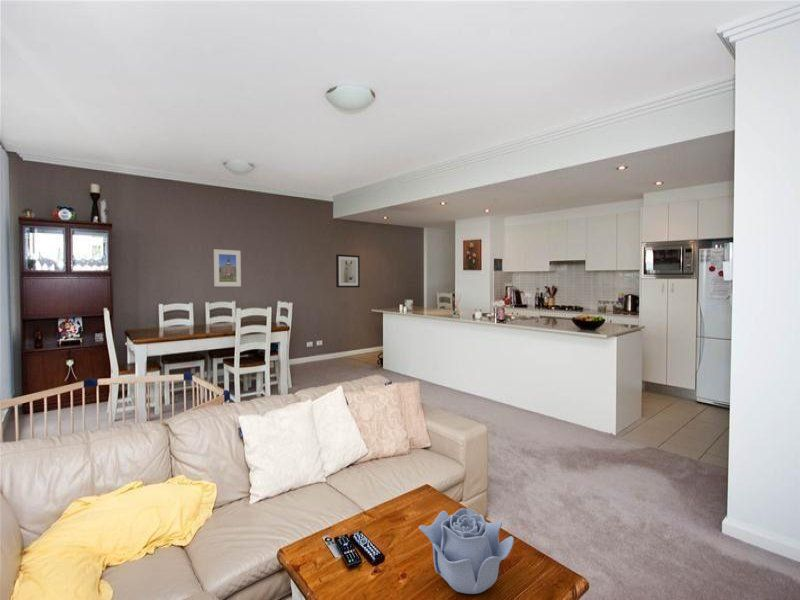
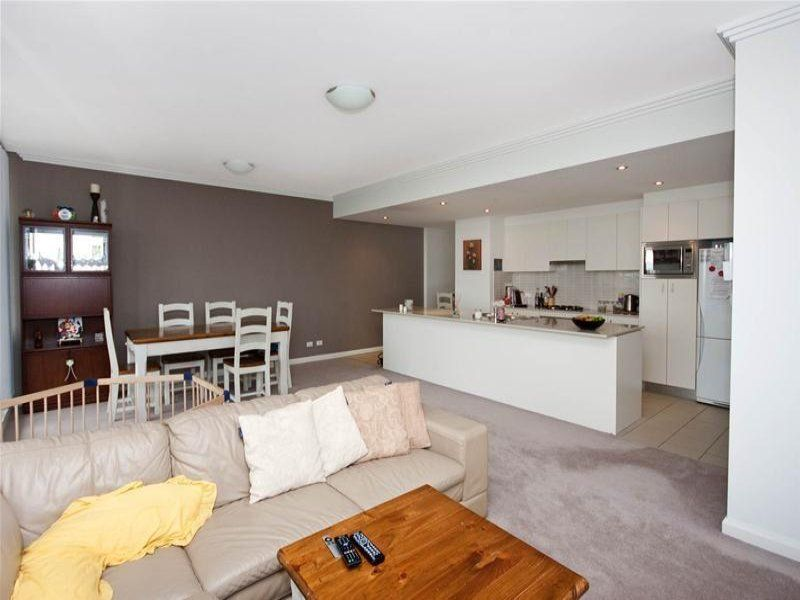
- wall art [335,253,361,288]
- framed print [213,248,242,287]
- decorative bowl [418,507,515,595]
